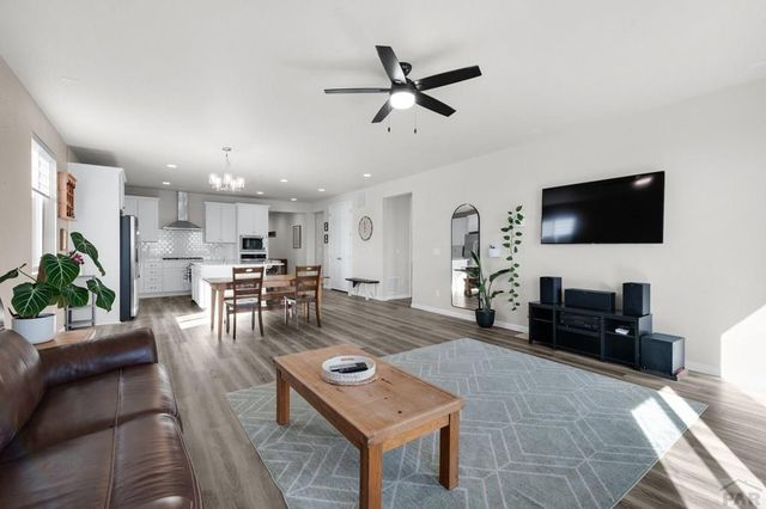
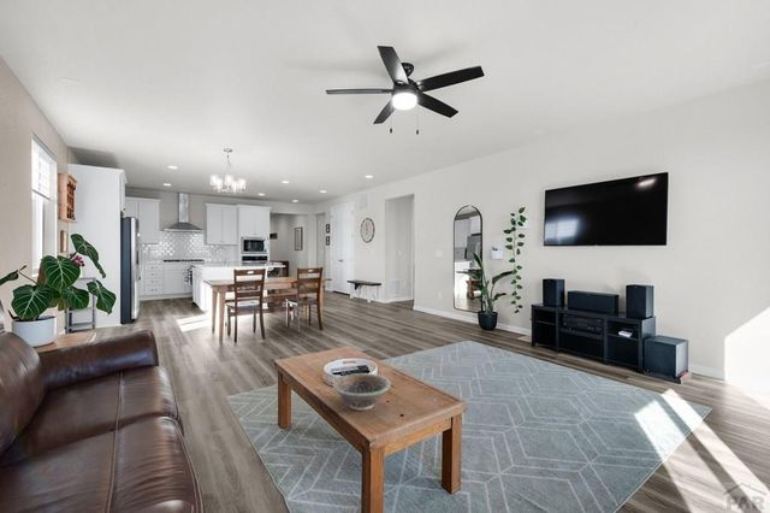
+ decorative bowl [332,372,392,412]
